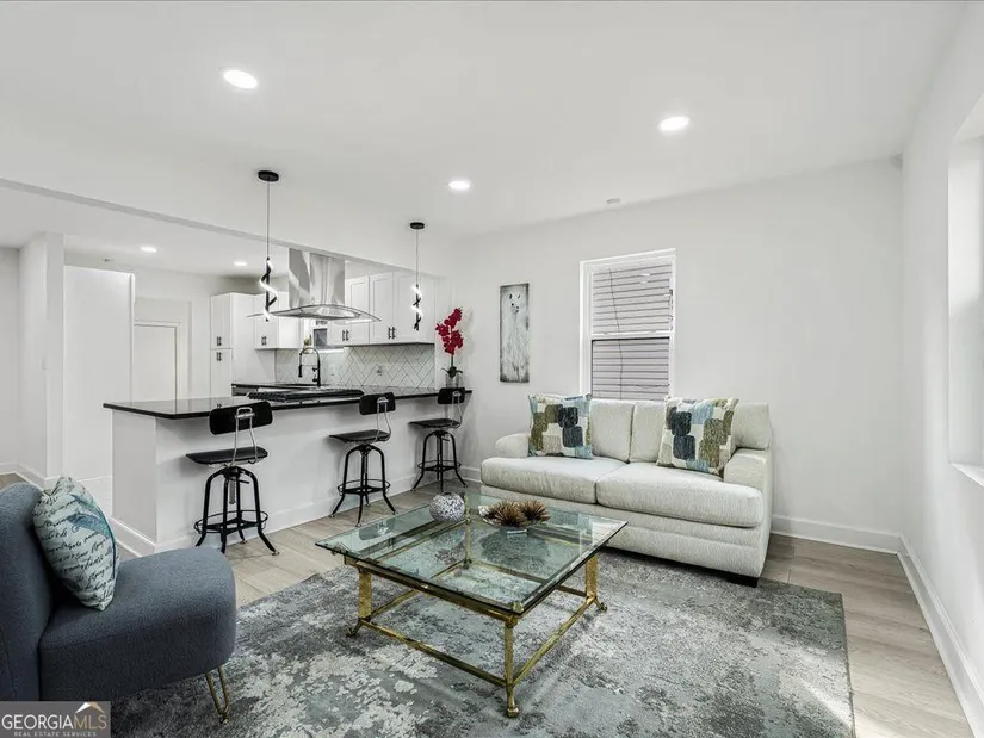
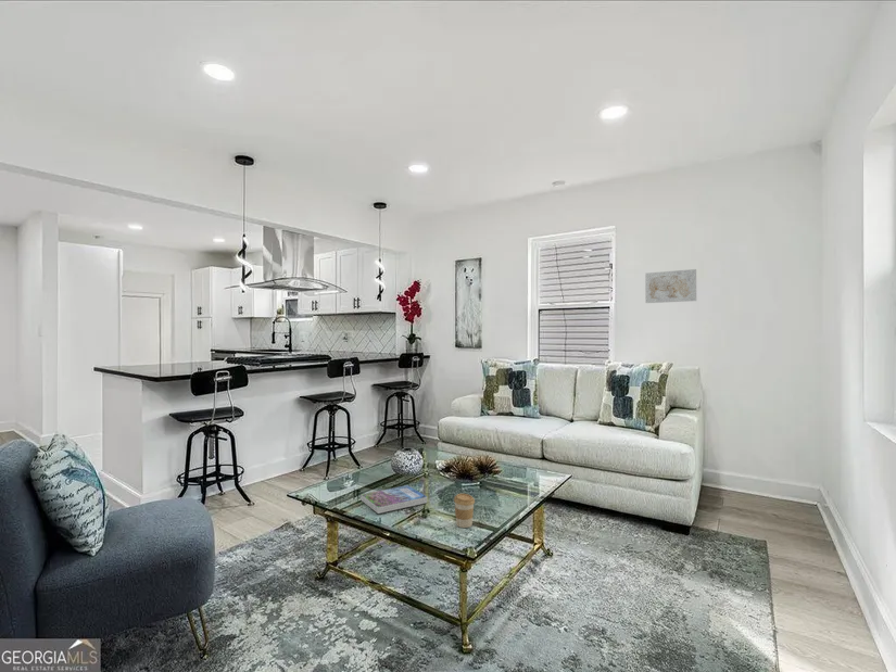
+ book [359,484,428,515]
+ wall art [644,268,697,304]
+ coffee cup [453,493,476,529]
